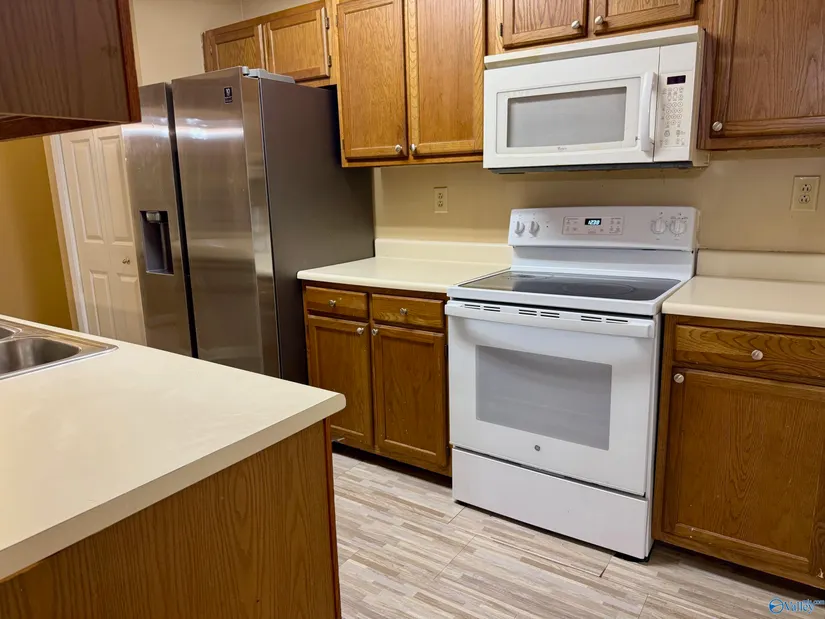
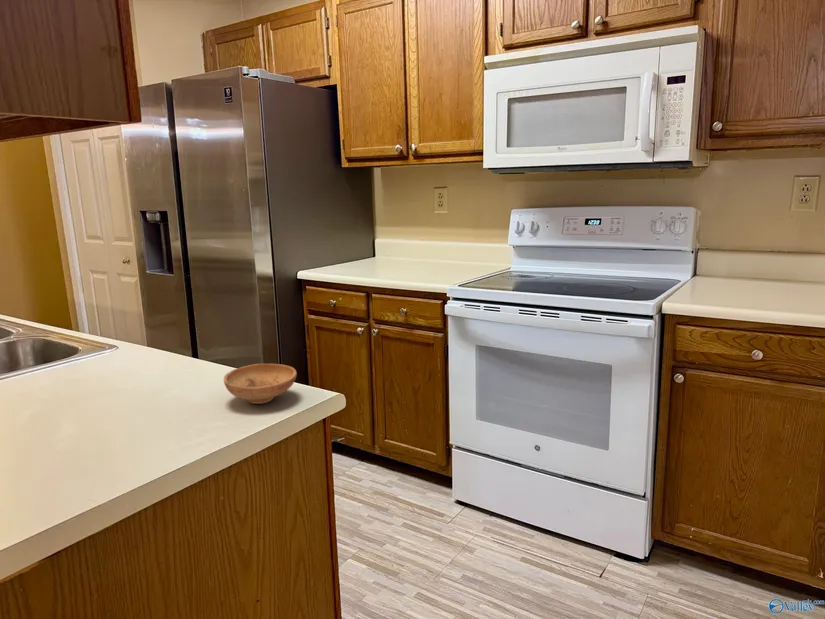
+ bowl [223,363,298,405]
